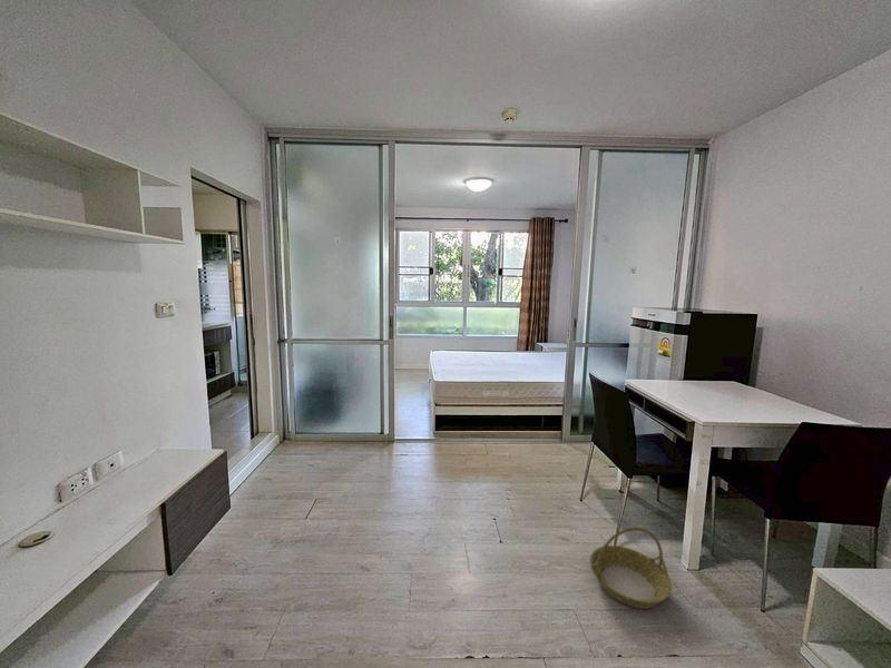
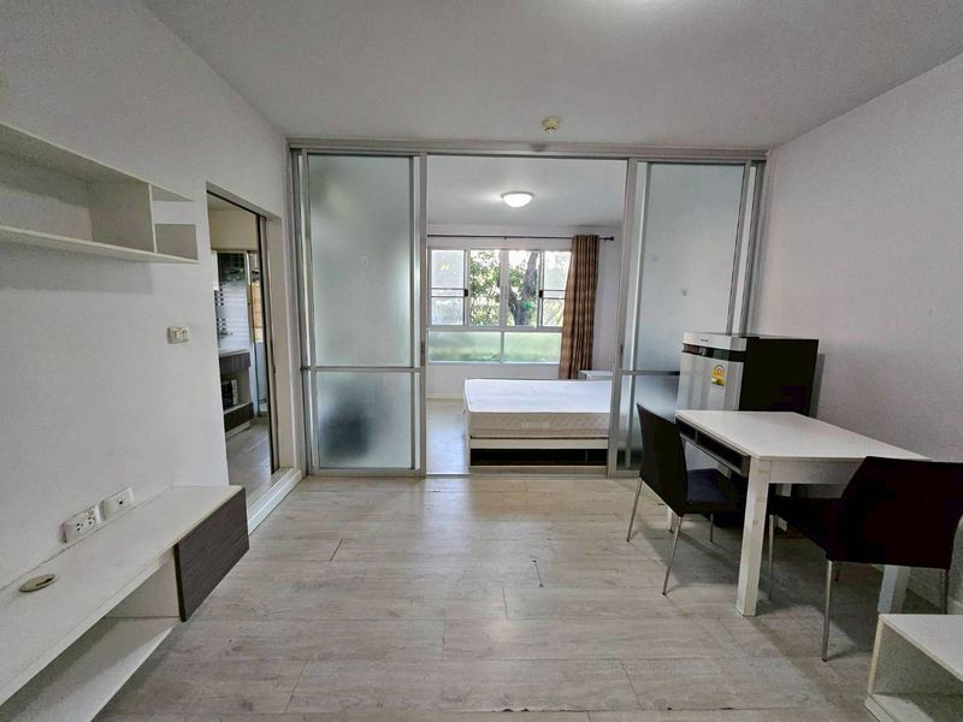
- basket [589,525,673,610]
